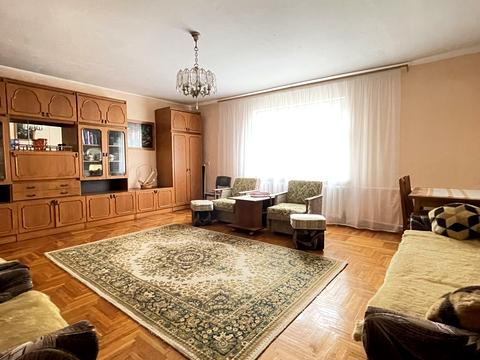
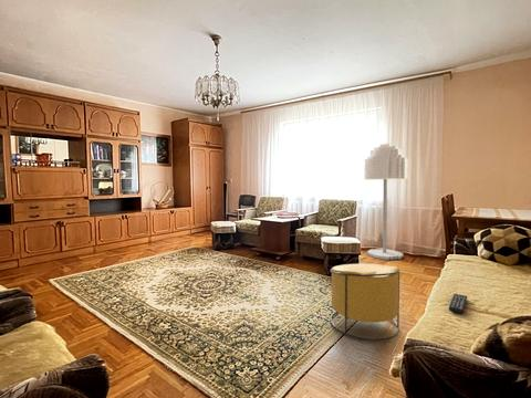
+ remote control [448,293,468,315]
+ floor lamp [363,143,408,261]
+ ottoman [329,263,402,342]
